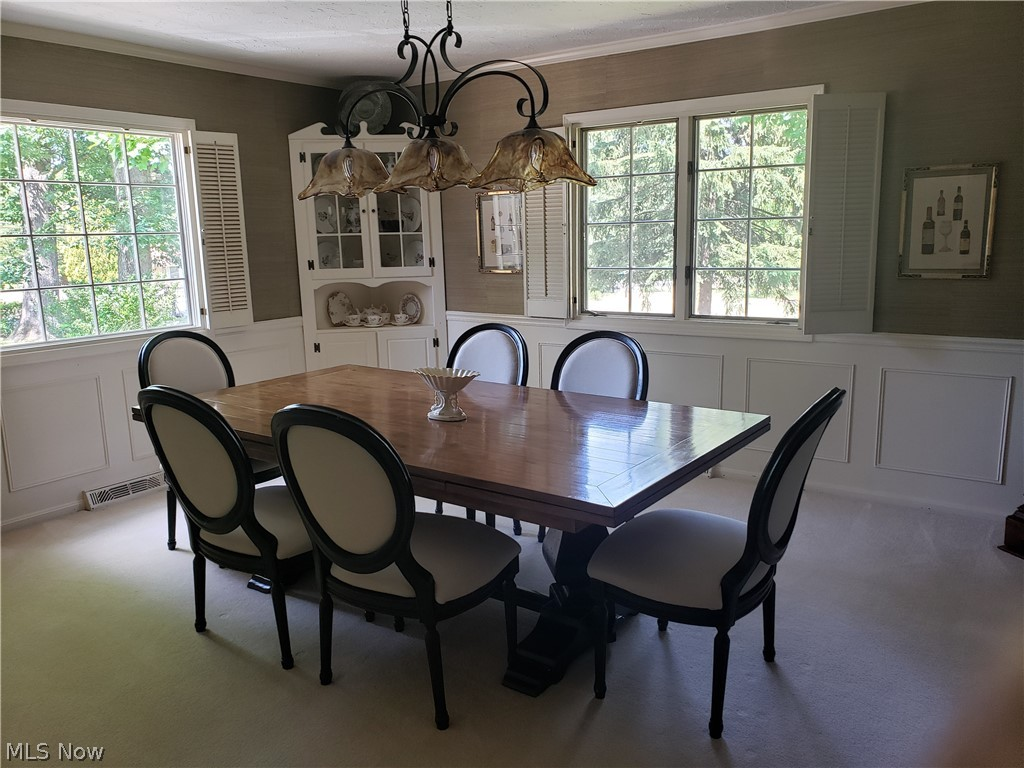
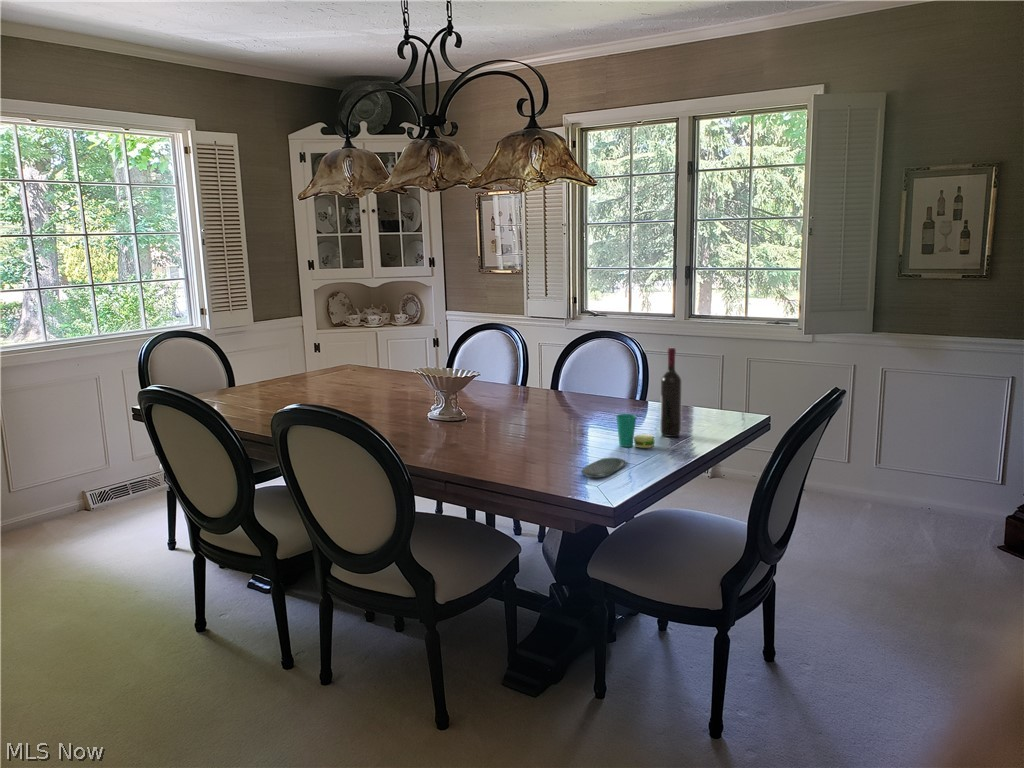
+ oval tray [580,457,628,478]
+ cup [615,413,656,449]
+ wine bottle [660,347,682,438]
